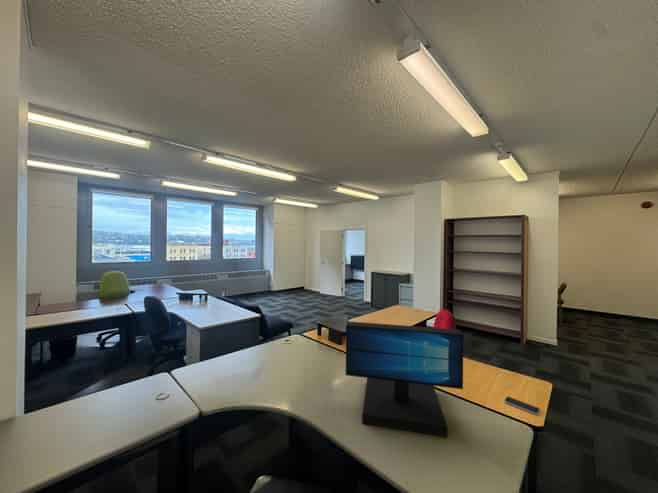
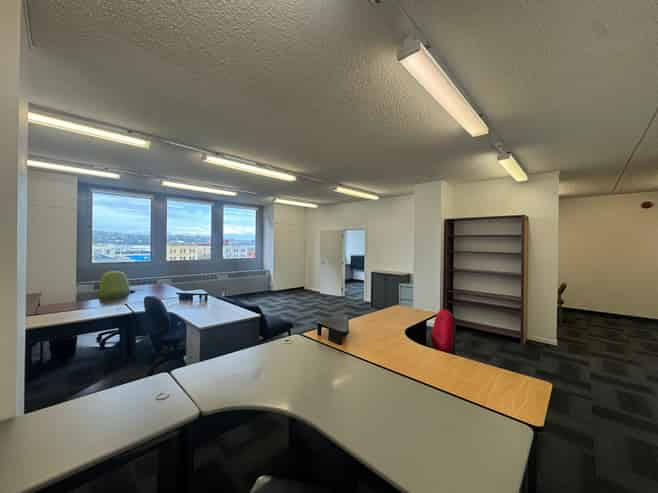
- smartphone [503,395,541,416]
- monitor [344,320,465,438]
